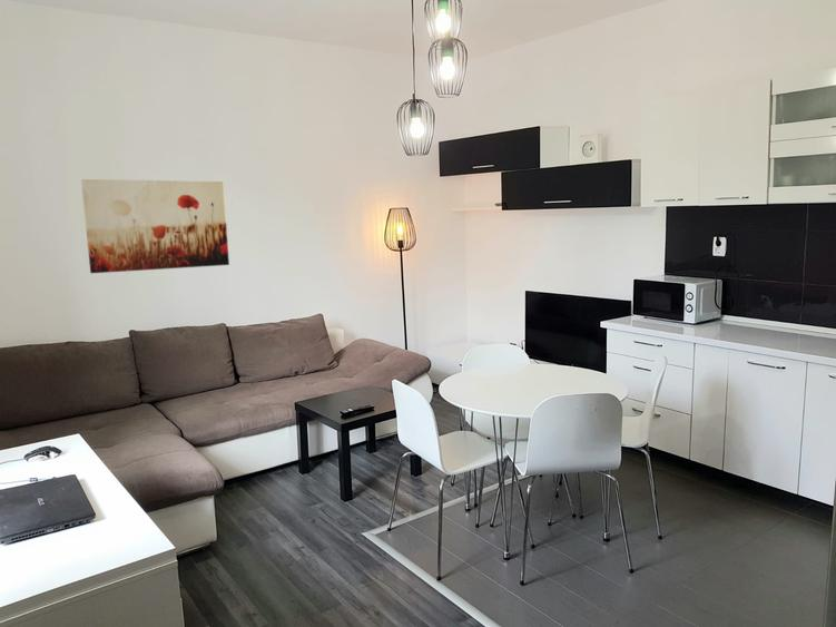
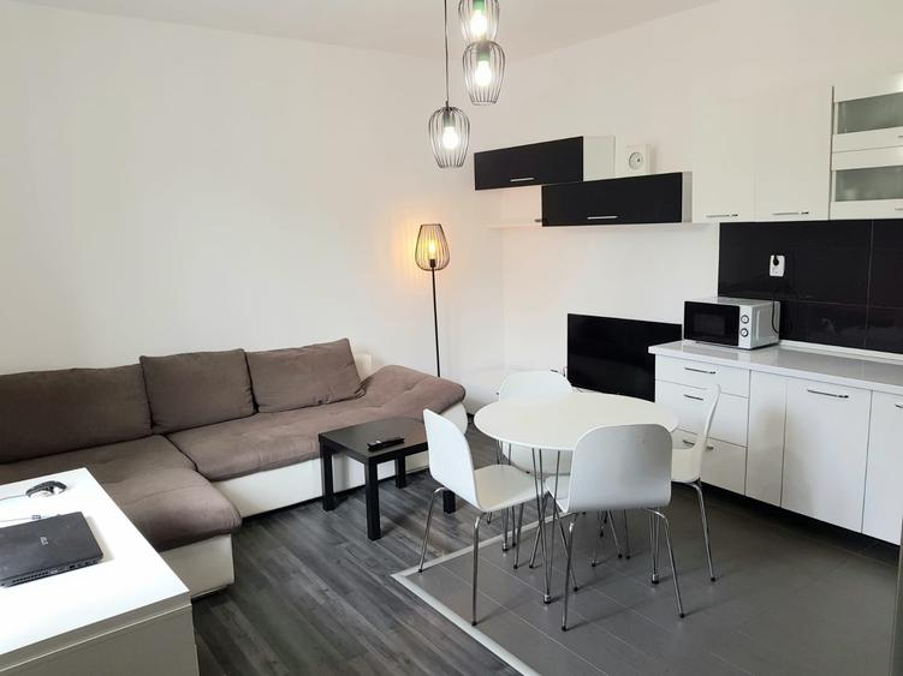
- wall art [80,178,230,274]
